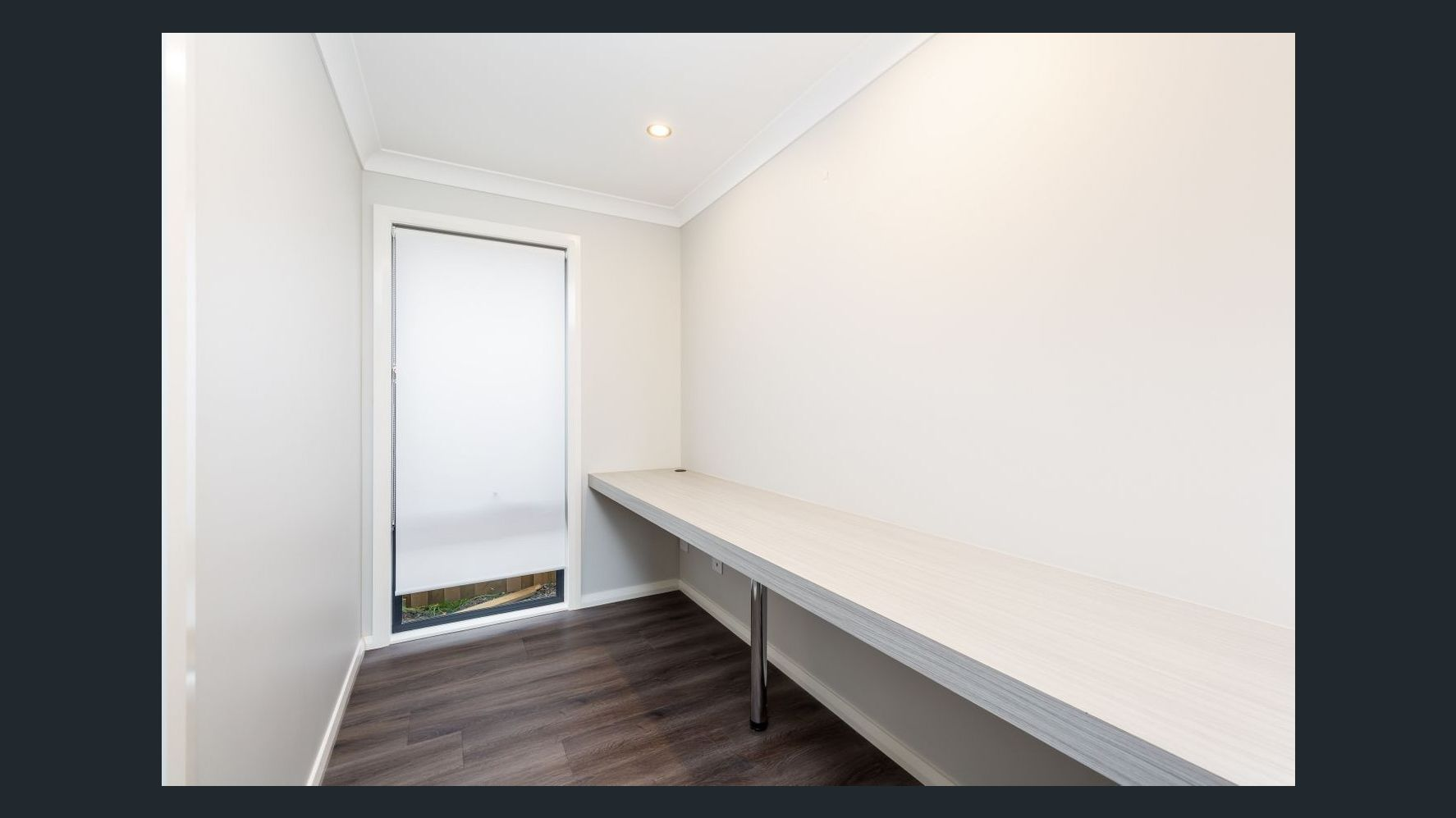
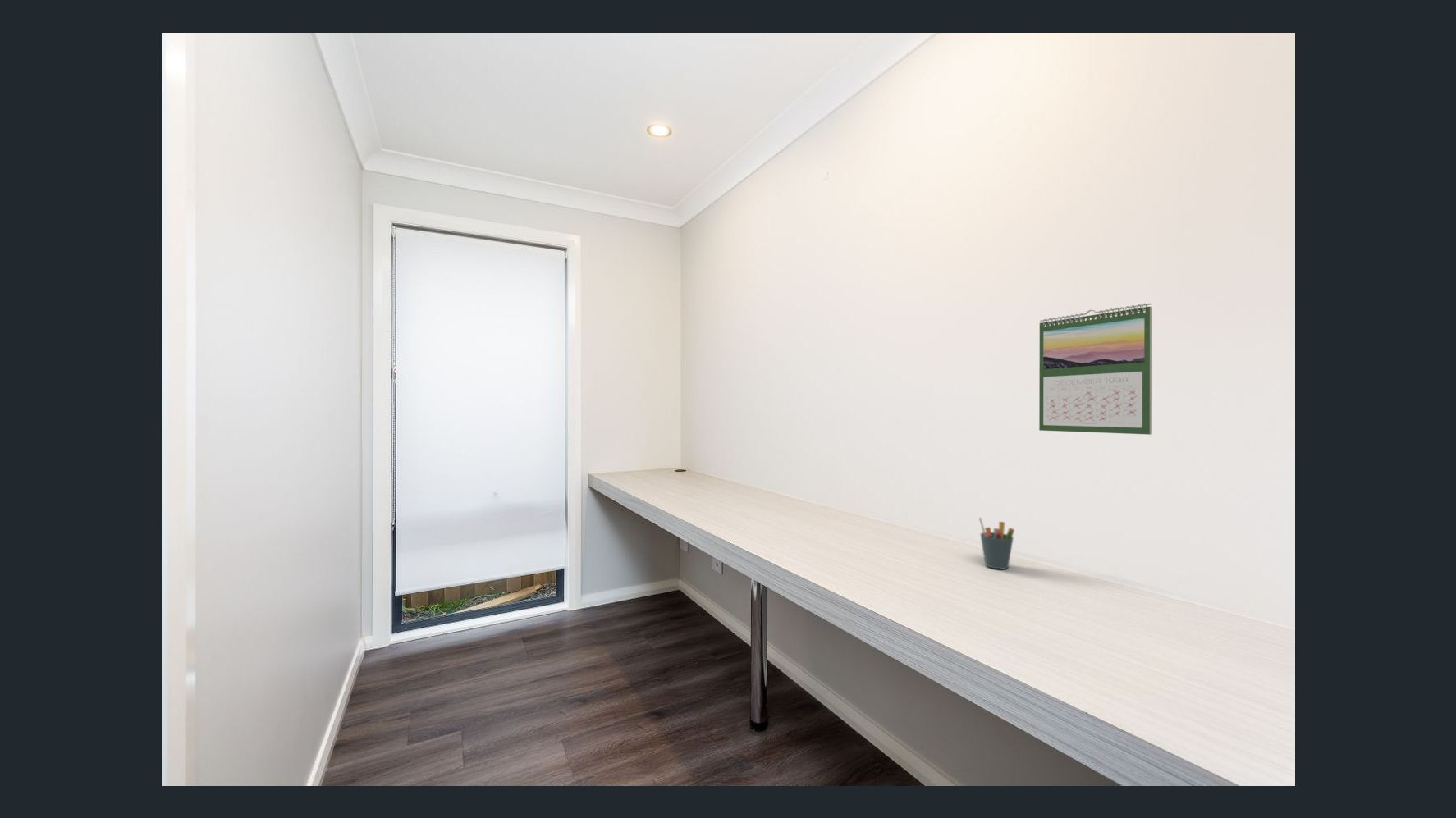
+ calendar [1038,303,1152,436]
+ pen holder [978,516,1015,570]
